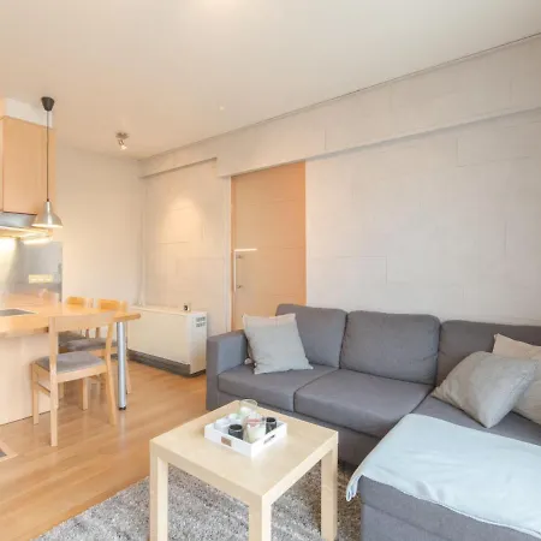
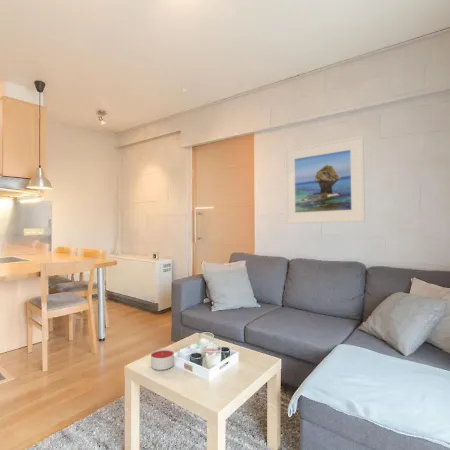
+ candle [150,348,175,371]
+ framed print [283,134,366,225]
